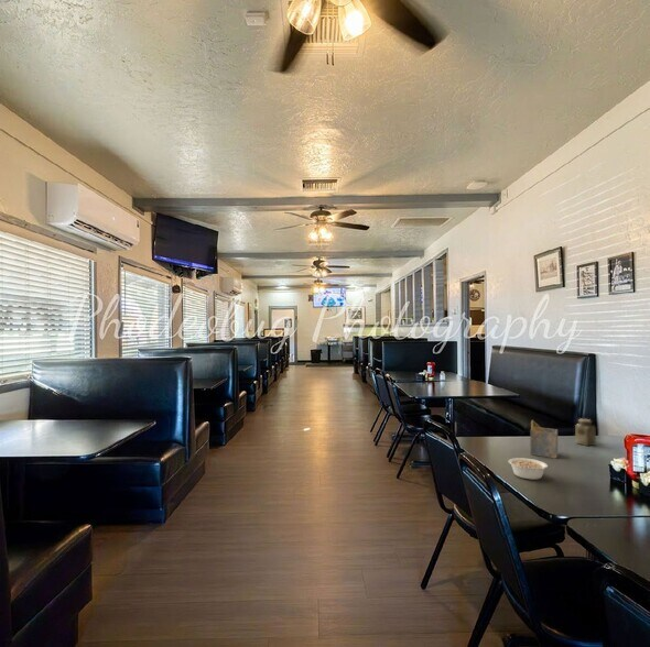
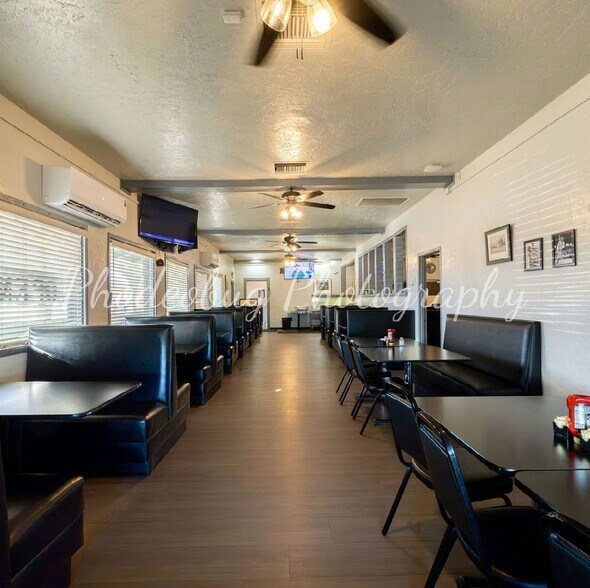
- salt shaker [574,418,597,447]
- napkin holder [529,419,559,460]
- legume [508,457,553,481]
